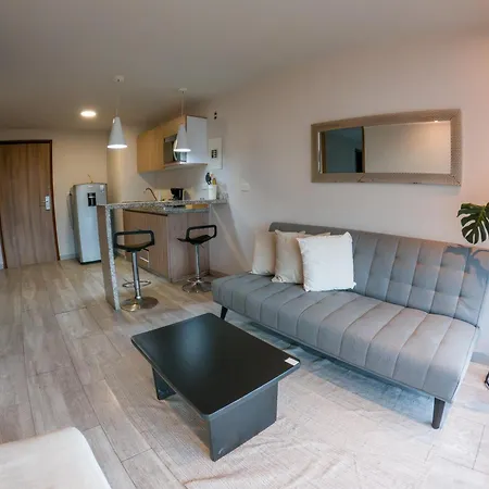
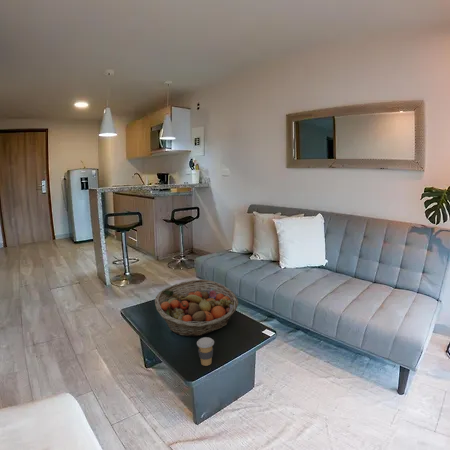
+ fruit basket [154,278,239,337]
+ coffee cup [196,336,215,367]
